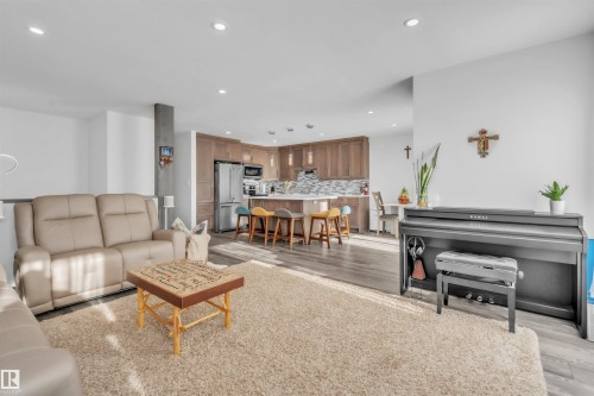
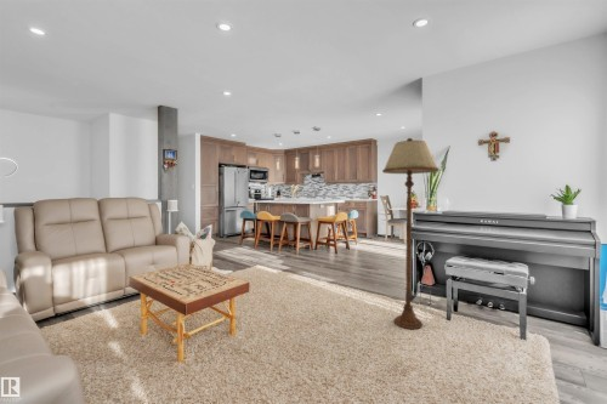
+ floor lamp [381,137,441,330]
